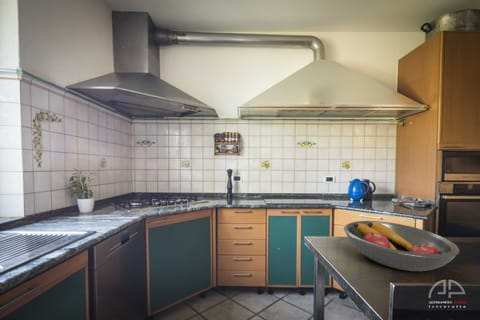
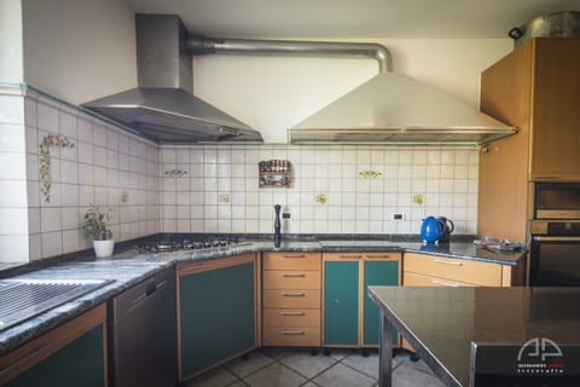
- fruit bowl [343,220,460,272]
